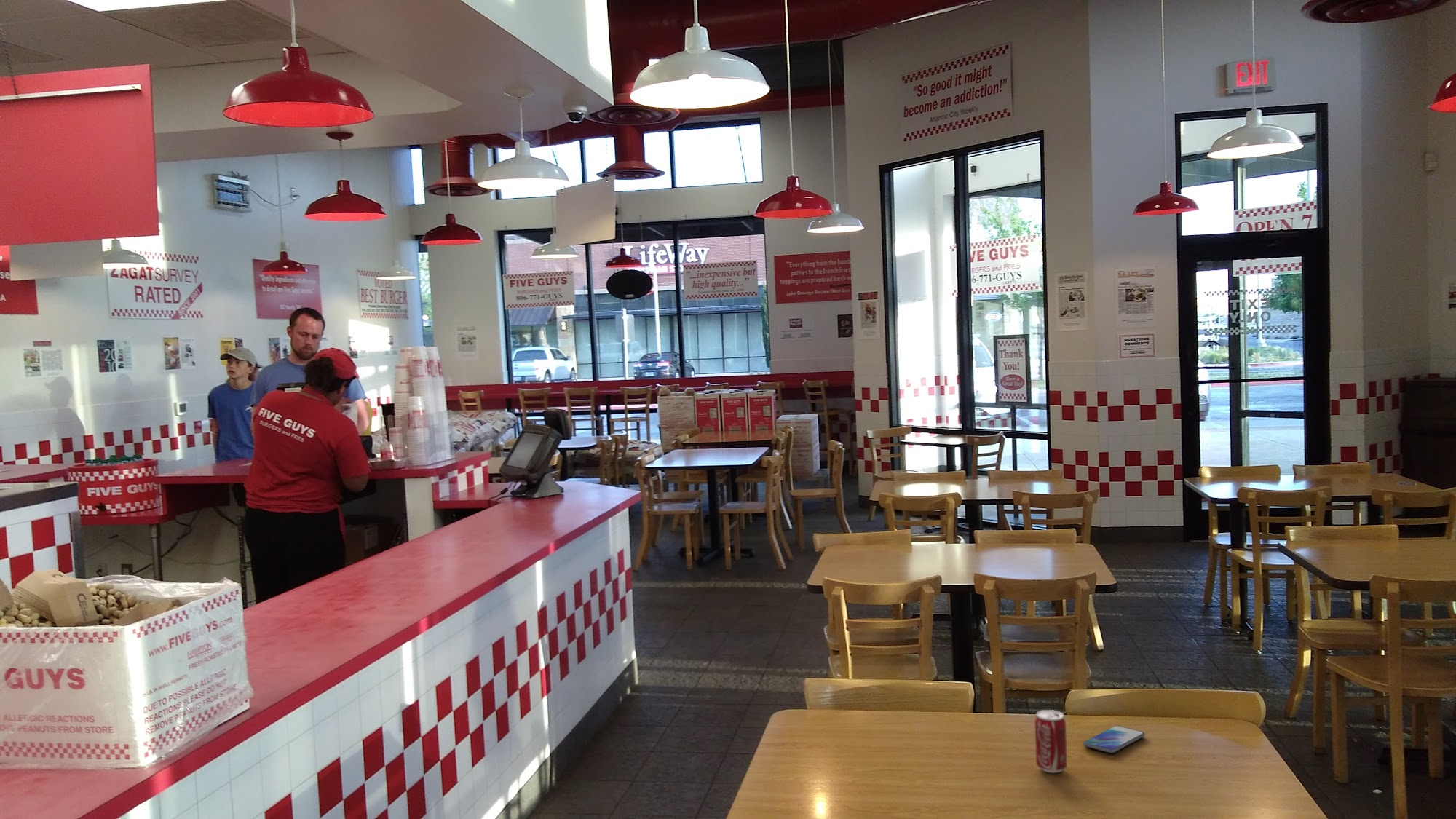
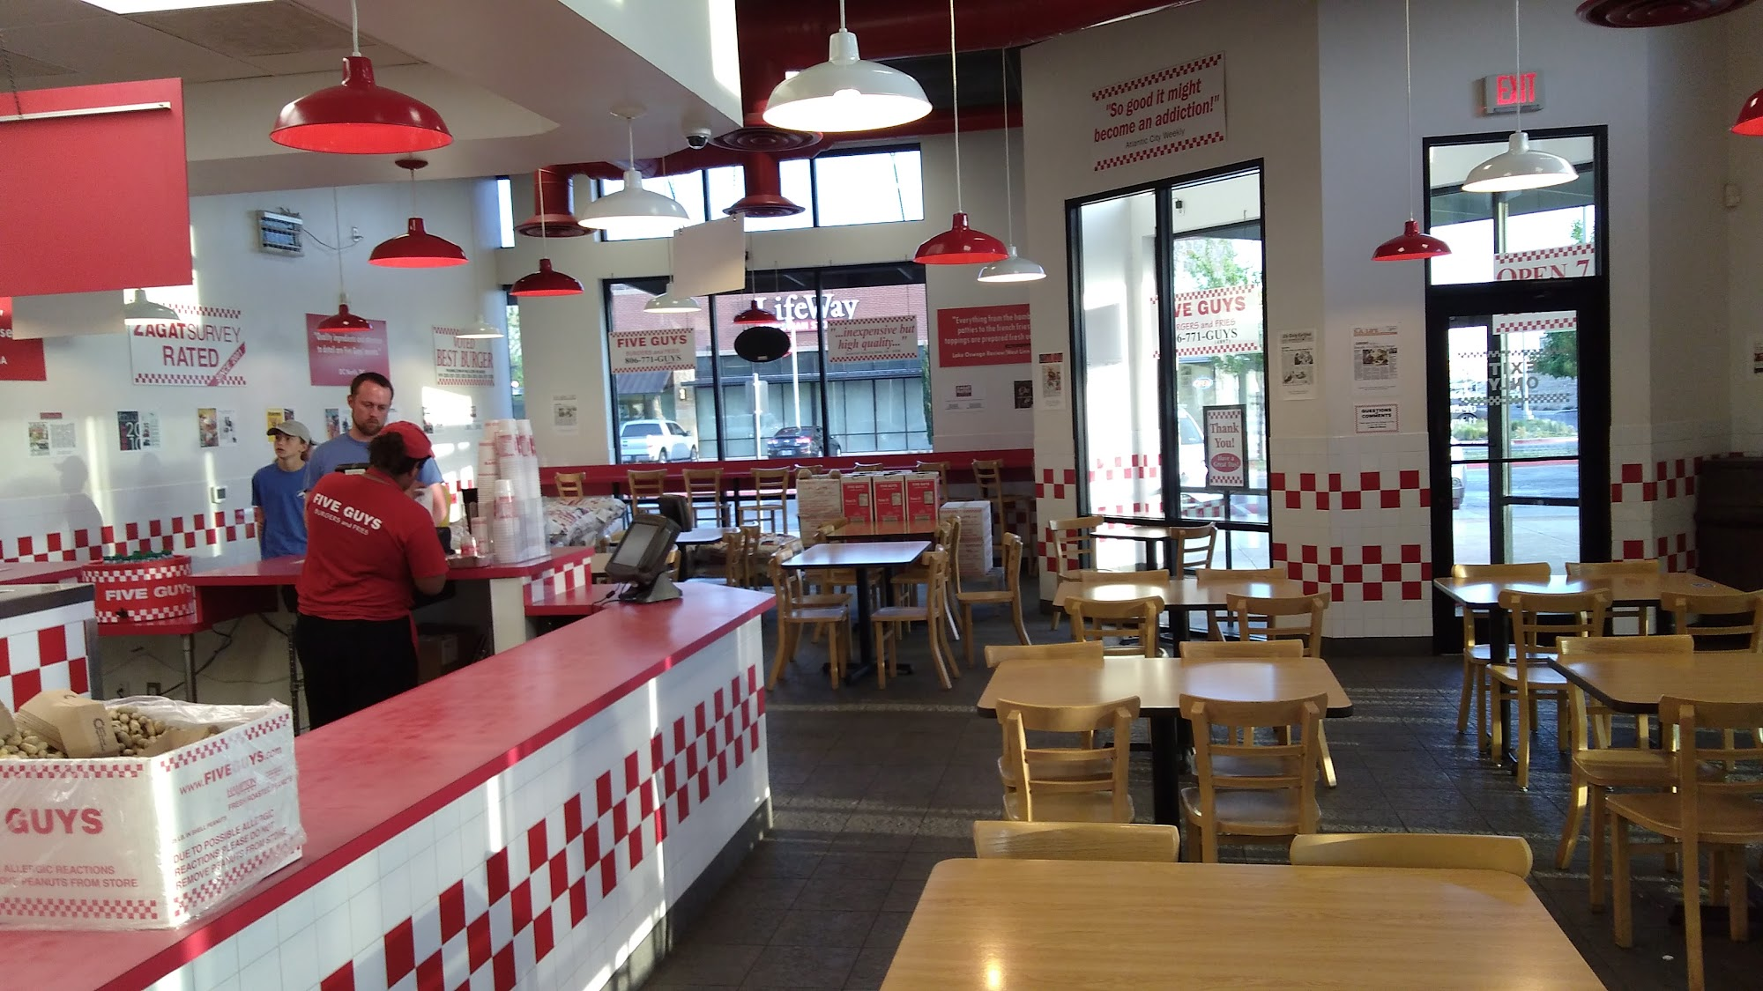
- smartphone [1083,725,1146,753]
- beverage can [1034,709,1067,774]
